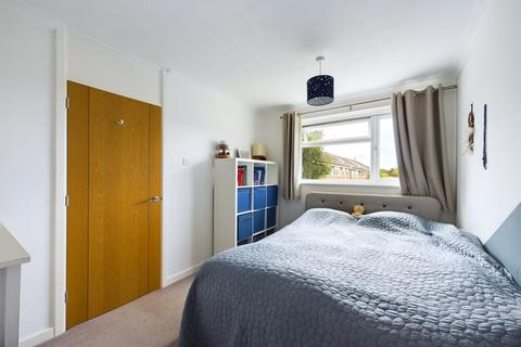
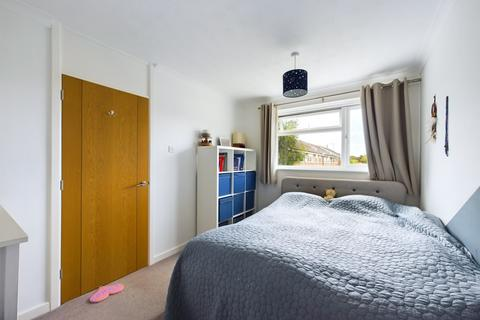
+ slippers [89,283,125,303]
